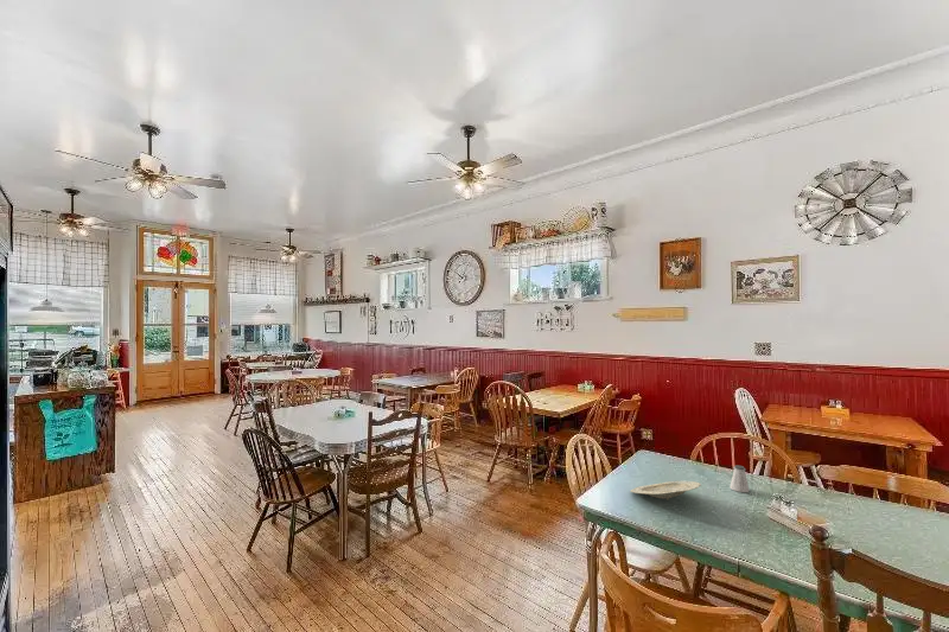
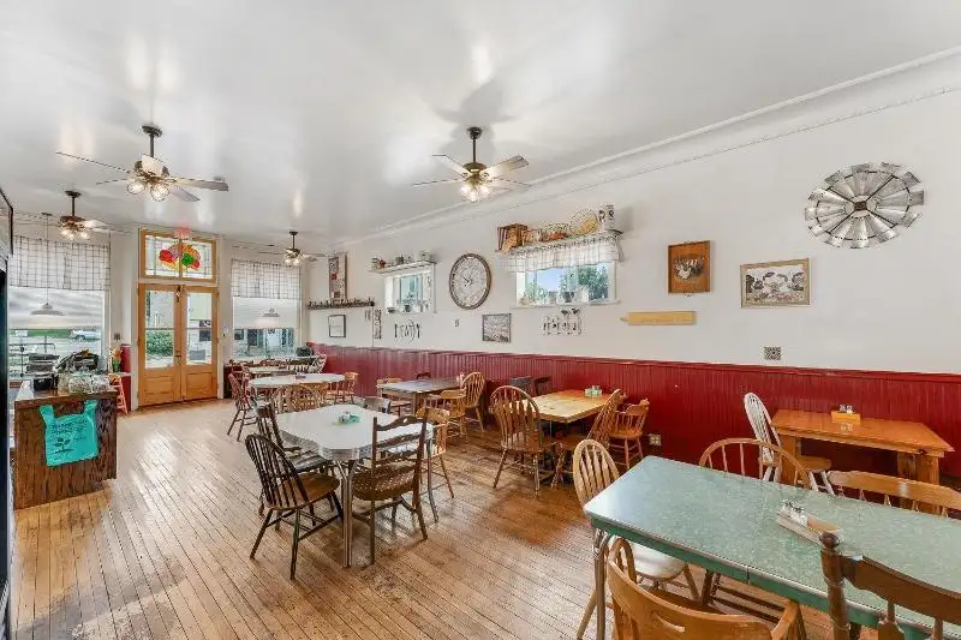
- plate [630,480,702,502]
- saltshaker [728,464,751,493]
